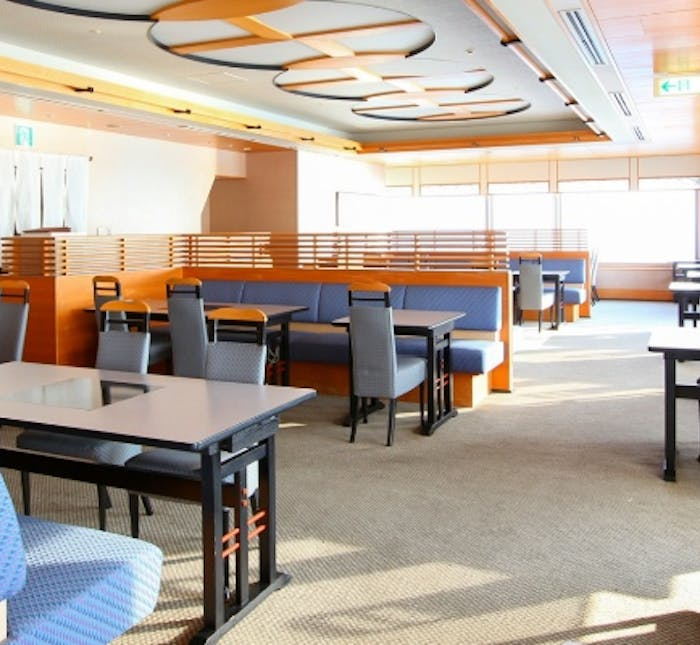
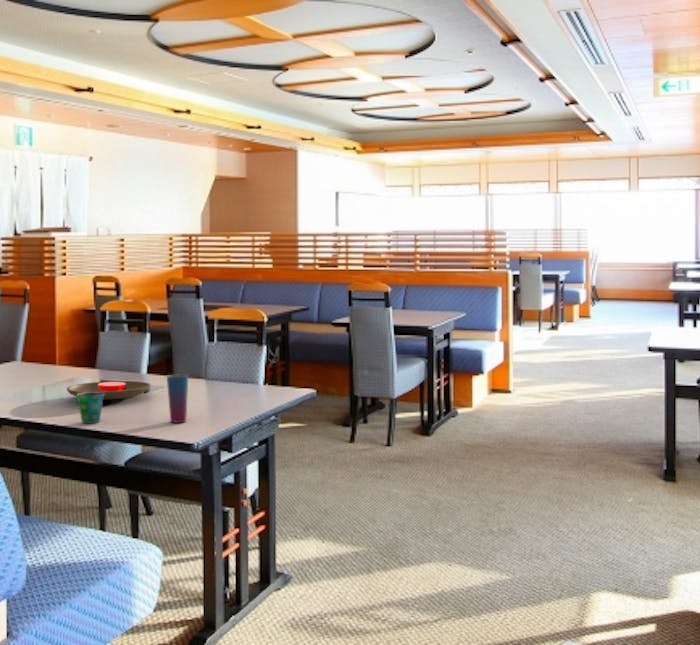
+ cup [76,392,104,424]
+ plate [66,380,151,401]
+ cup [166,374,189,424]
